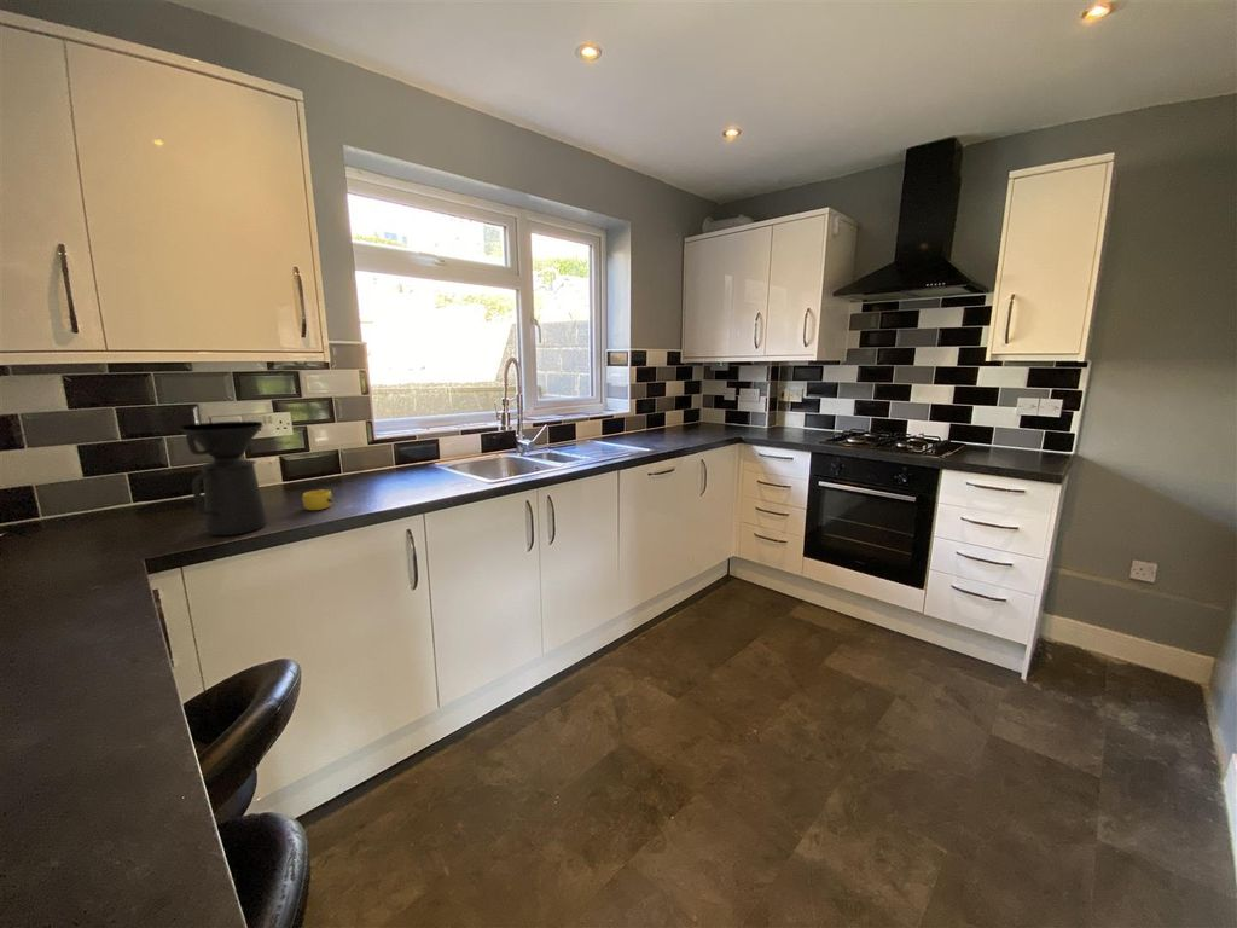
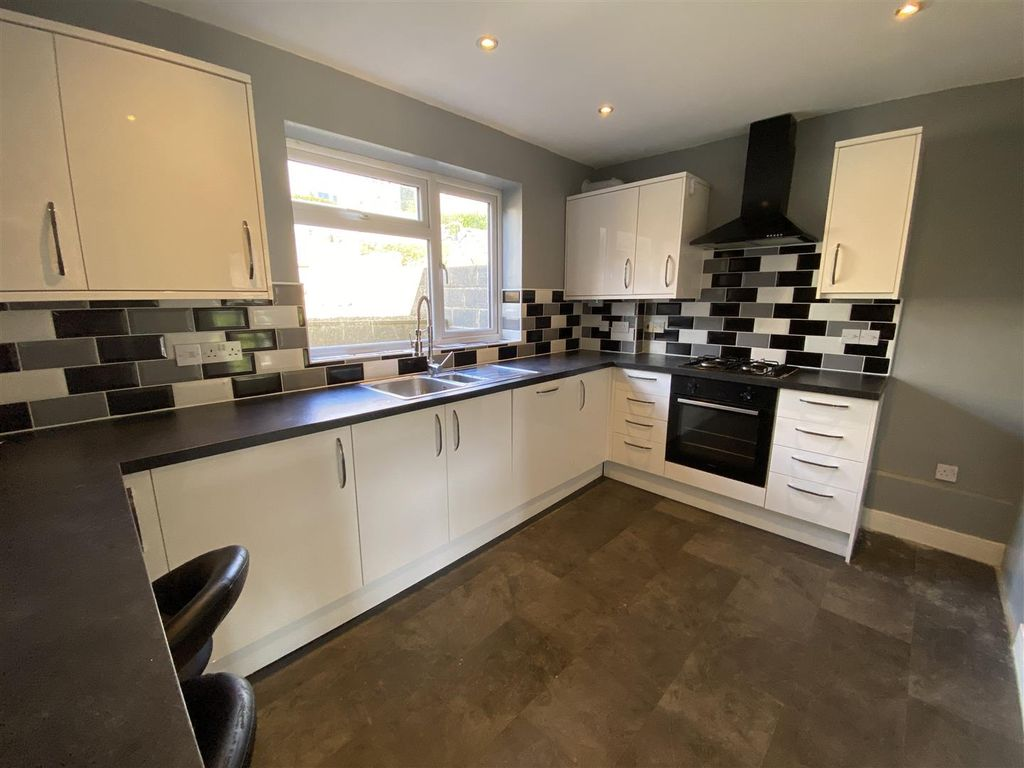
- cup [301,488,333,511]
- coffee maker [180,420,267,536]
